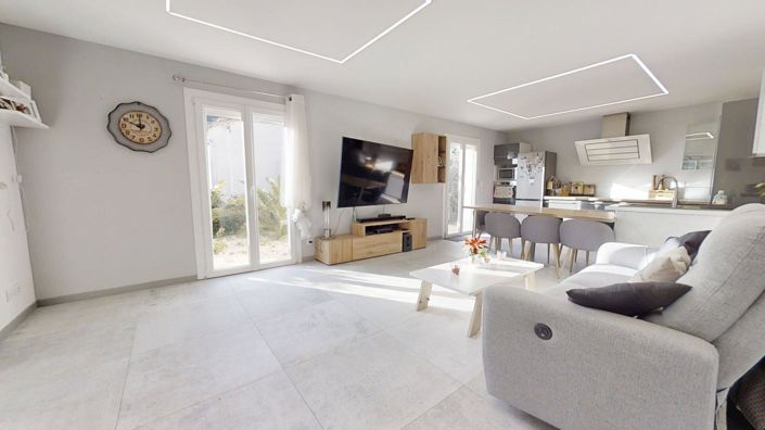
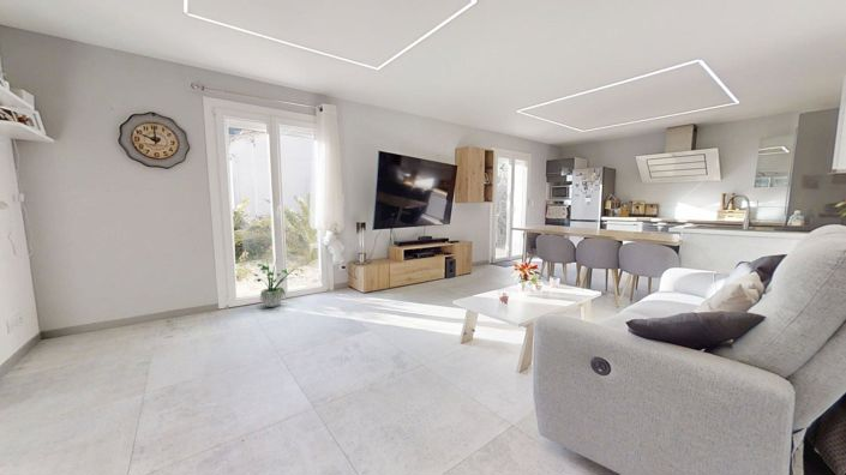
+ potted plant [253,258,306,308]
